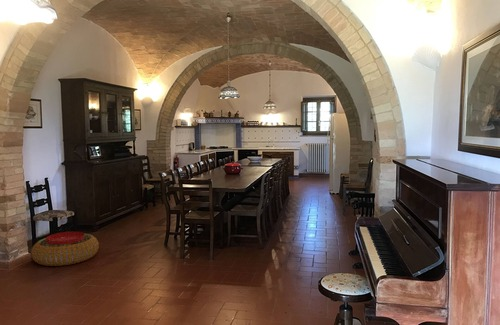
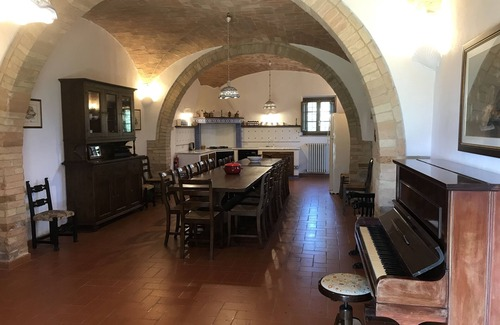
- pouf [30,231,100,267]
